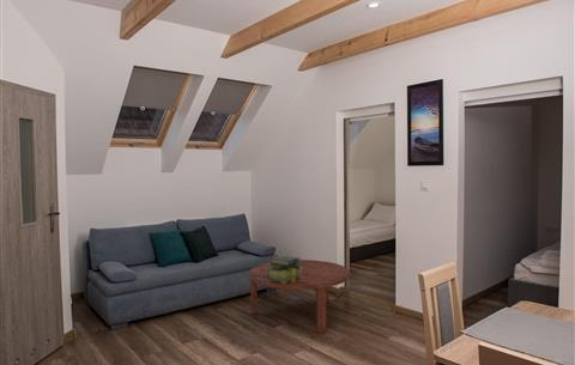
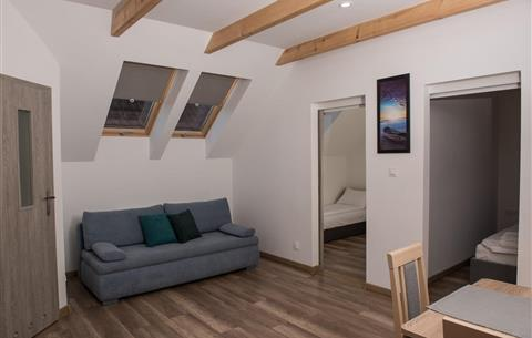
- coffee table [248,258,351,335]
- stack of books [267,255,302,284]
